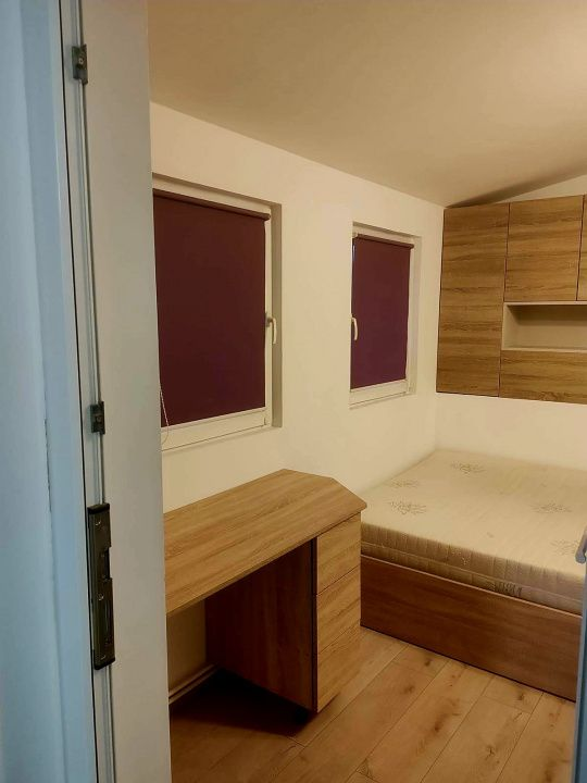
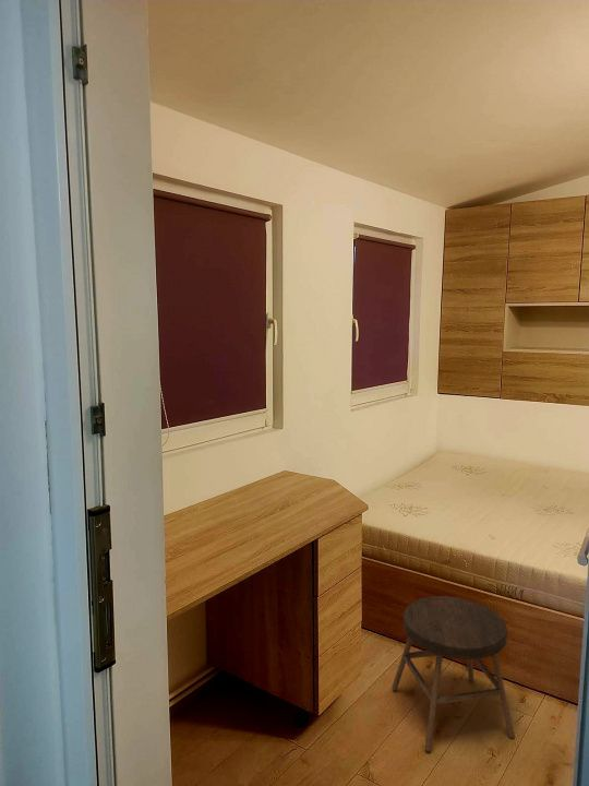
+ stool [390,595,516,752]
